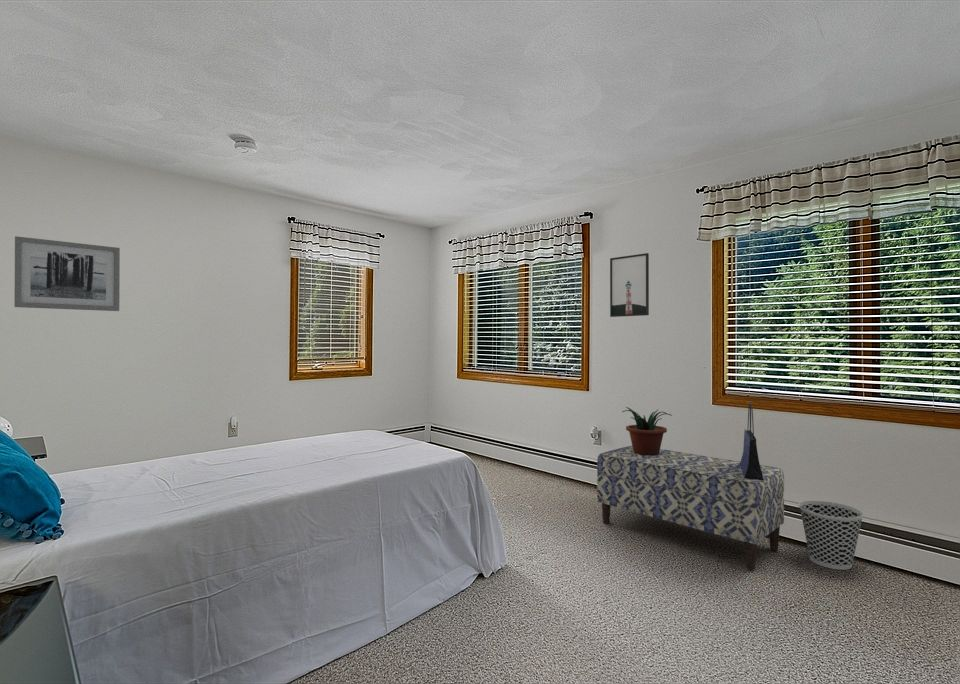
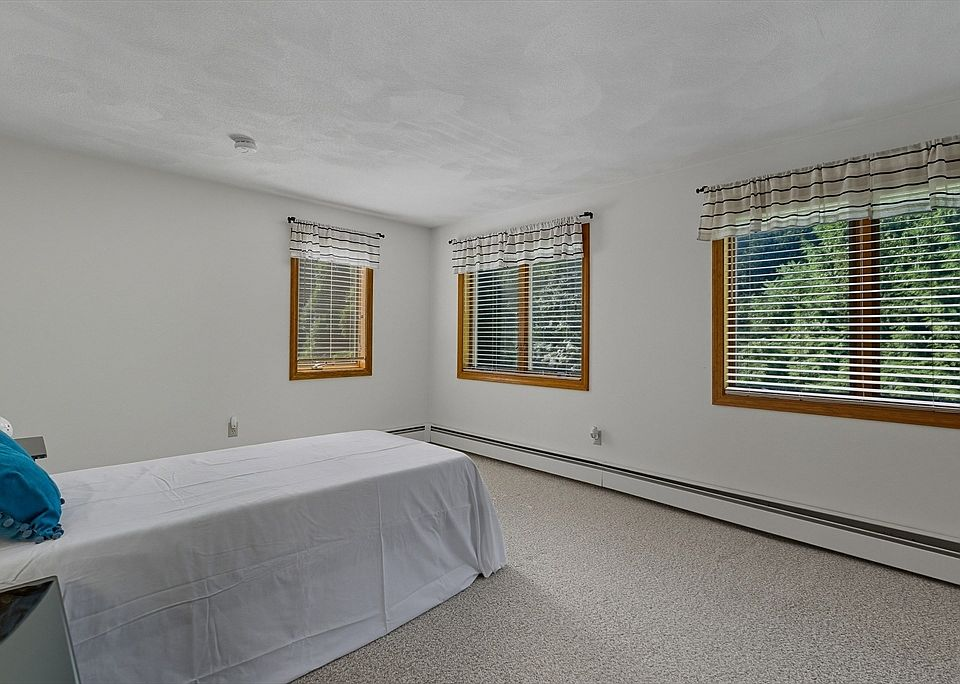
- wall art [13,235,121,312]
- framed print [609,252,650,318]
- potted plant [621,406,673,455]
- wastebasket [798,500,865,571]
- tote bag [740,402,764,480]
- bench [596,445,785,570]
